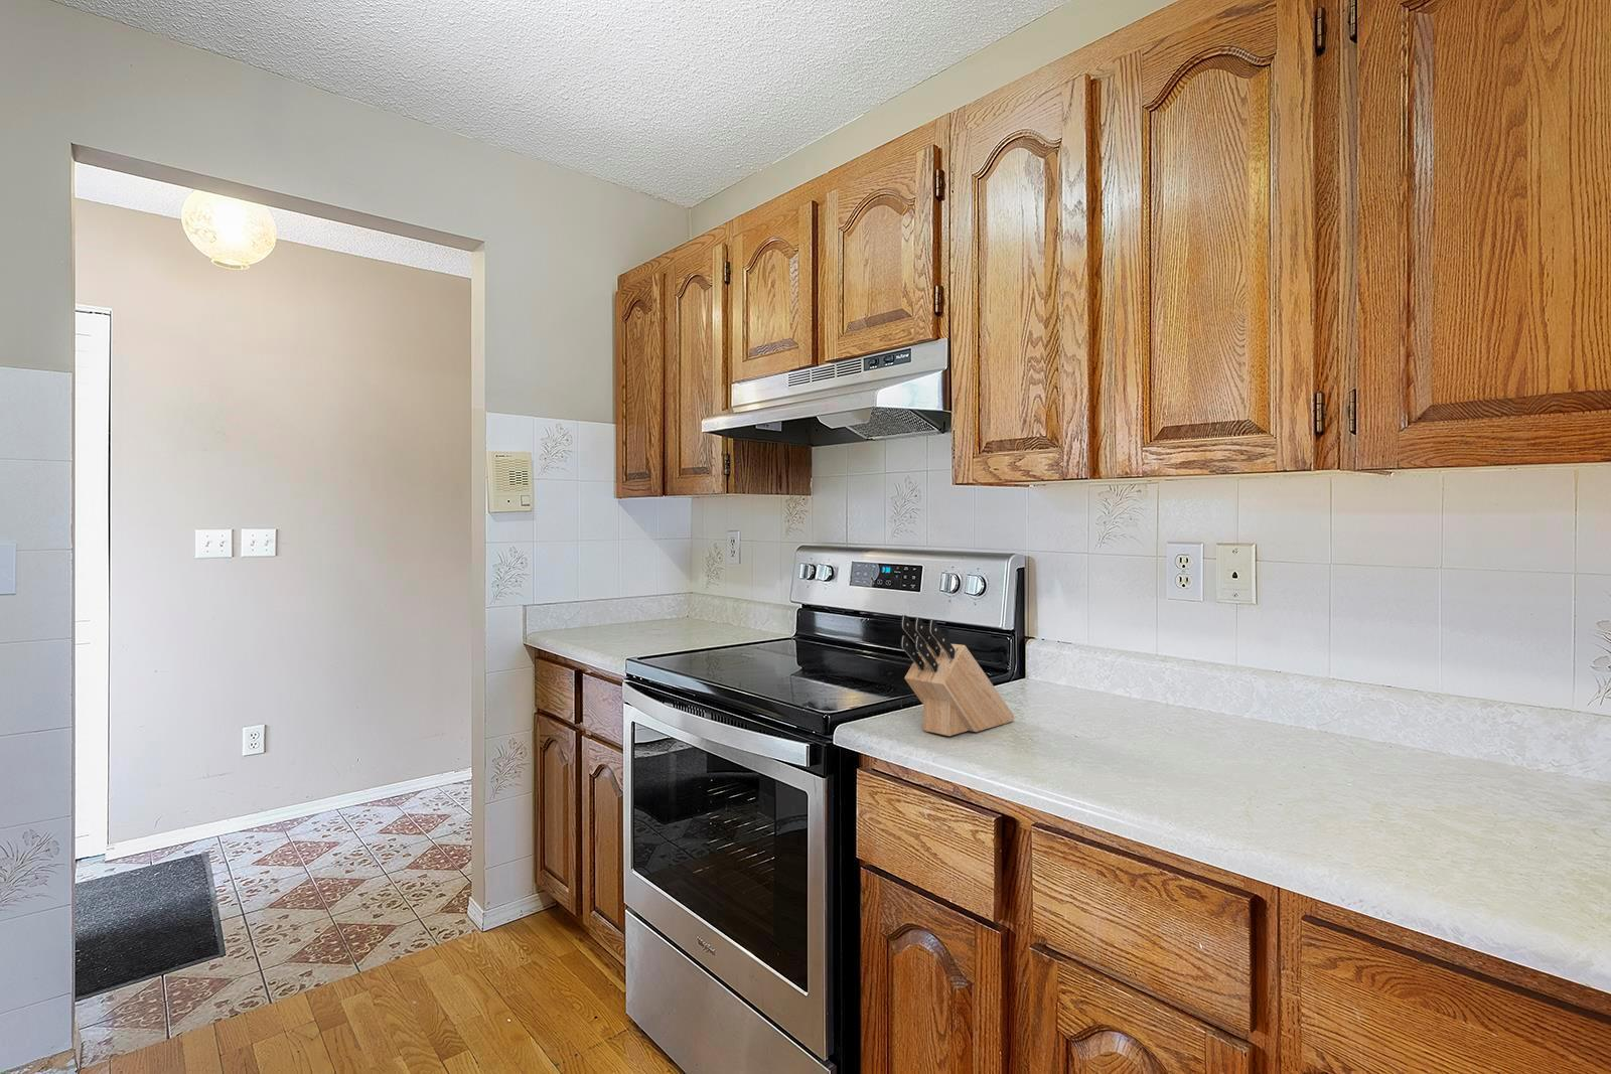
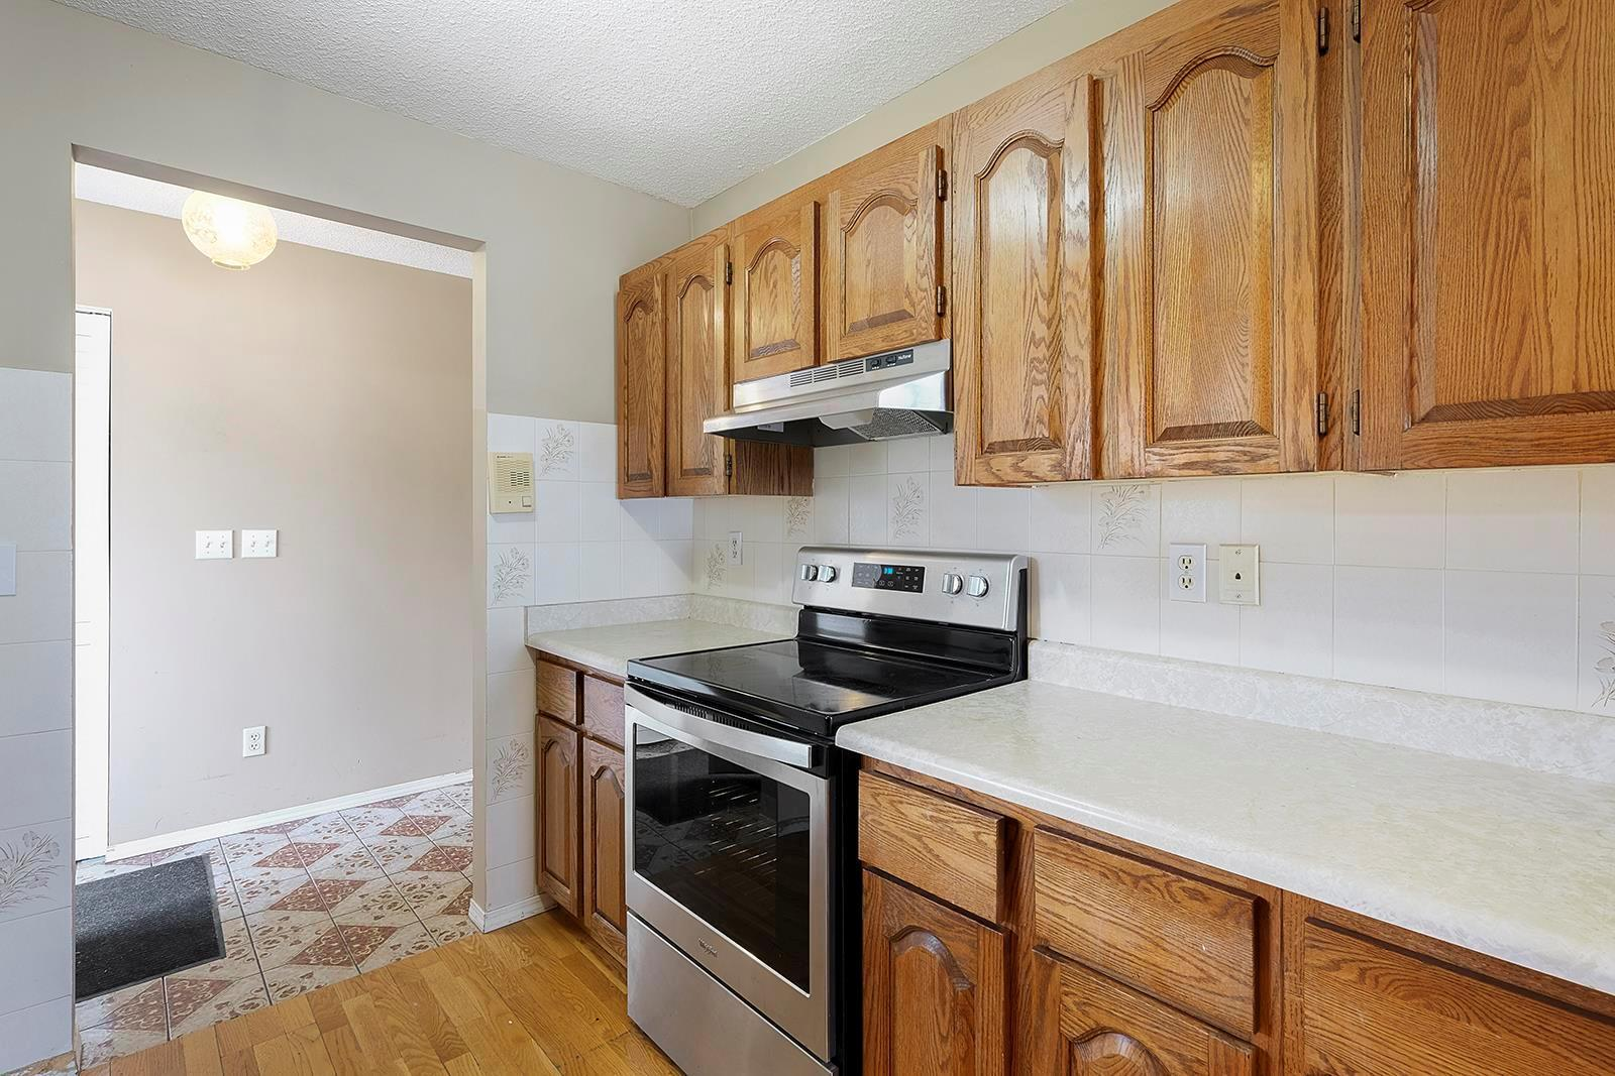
- knife block [900,614,1016,737]
